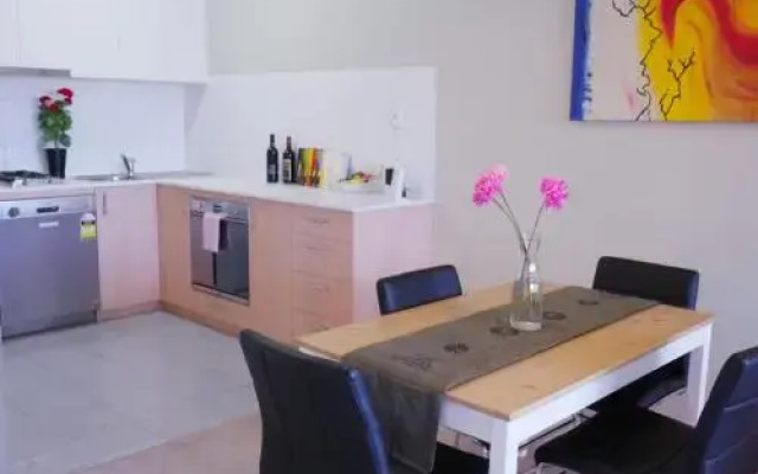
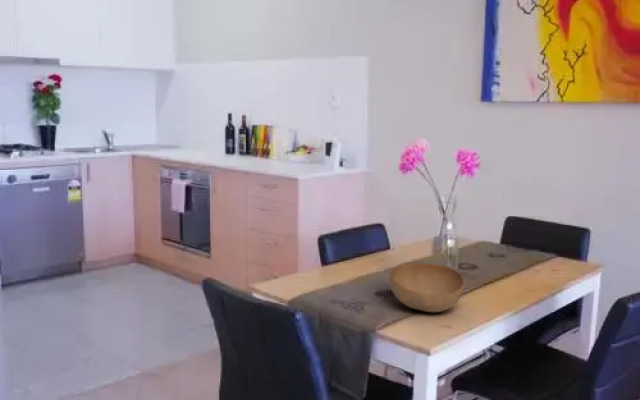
+ bowl [389,262,465,313]
